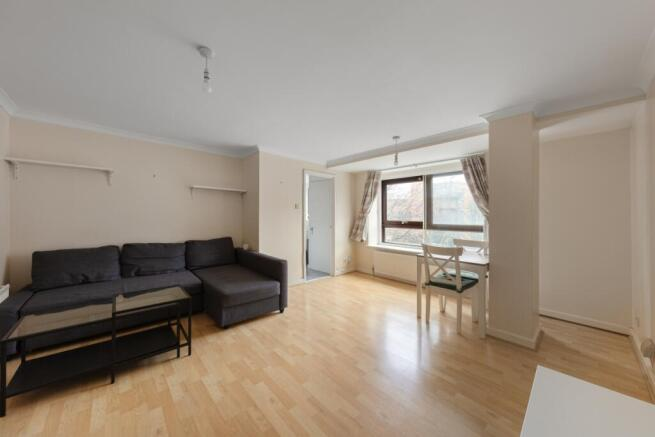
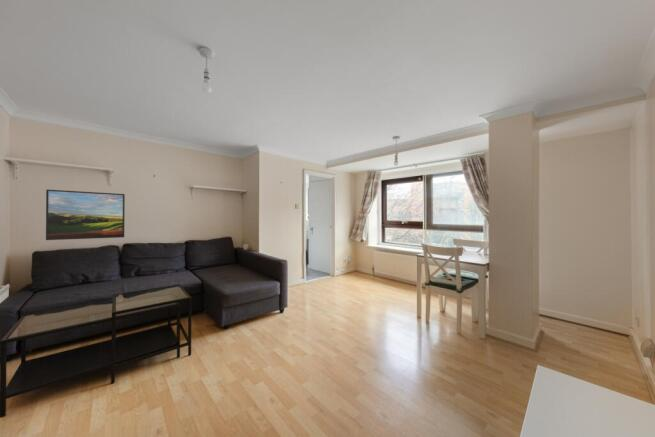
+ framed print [45,189,126,241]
